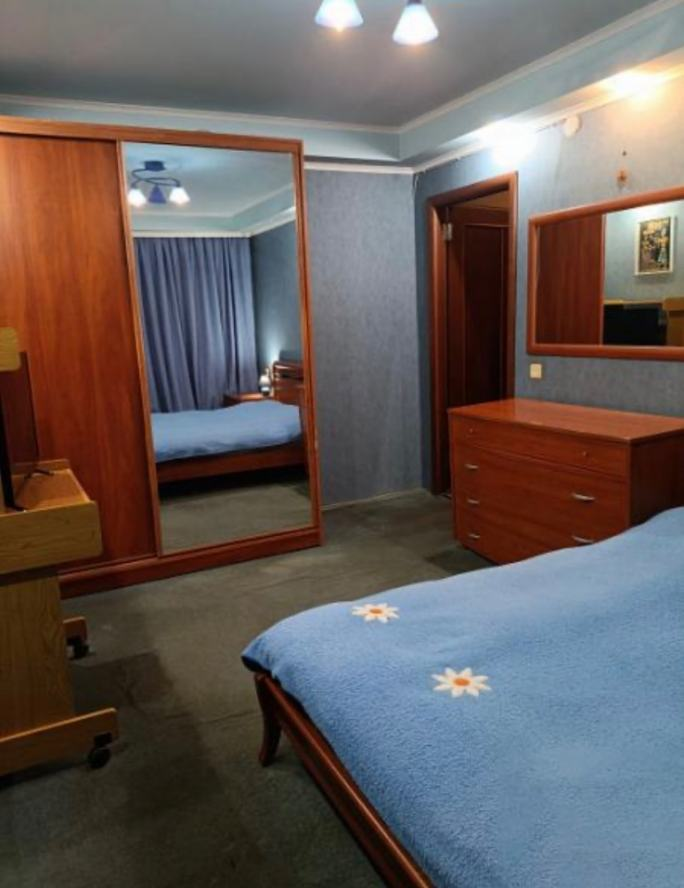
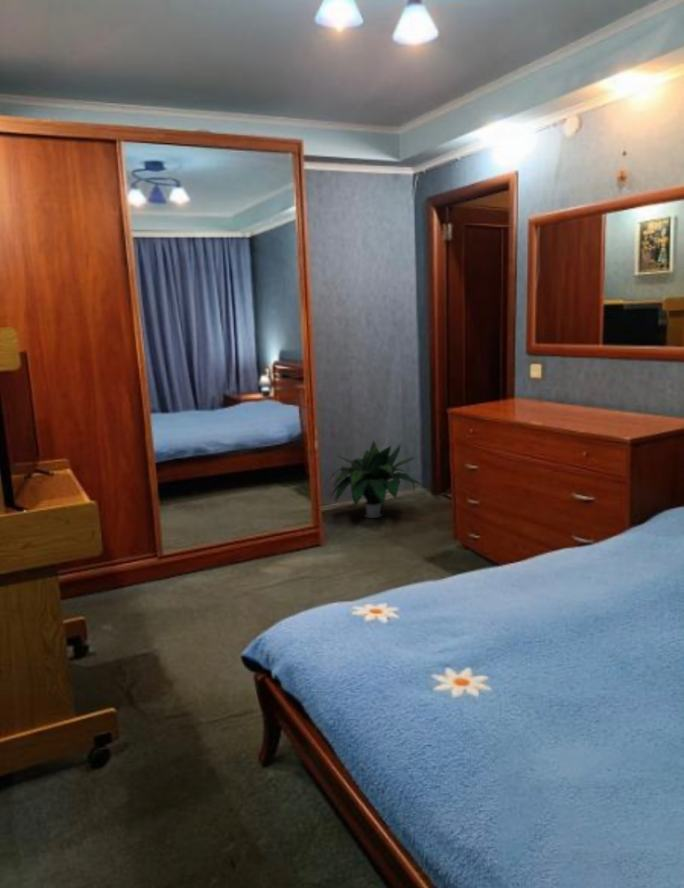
+ potted plant [327,439,425,519]
